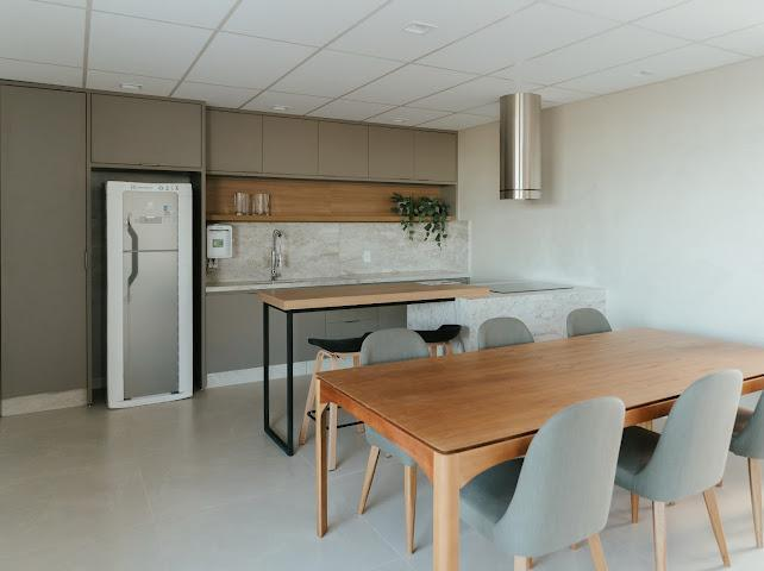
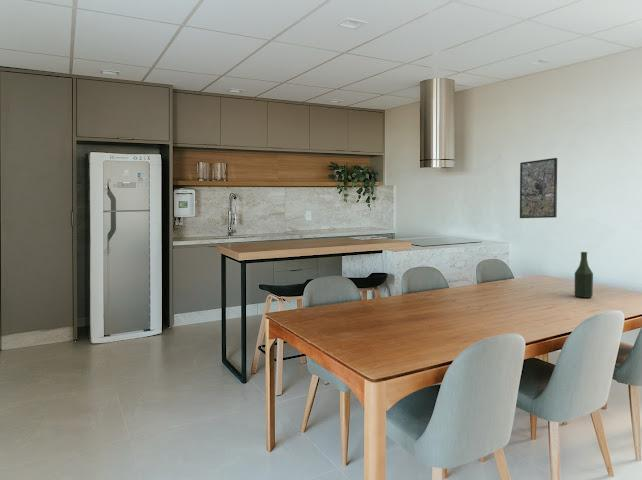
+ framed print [519,157,558,219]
+ bottle [574,251,594,299]
